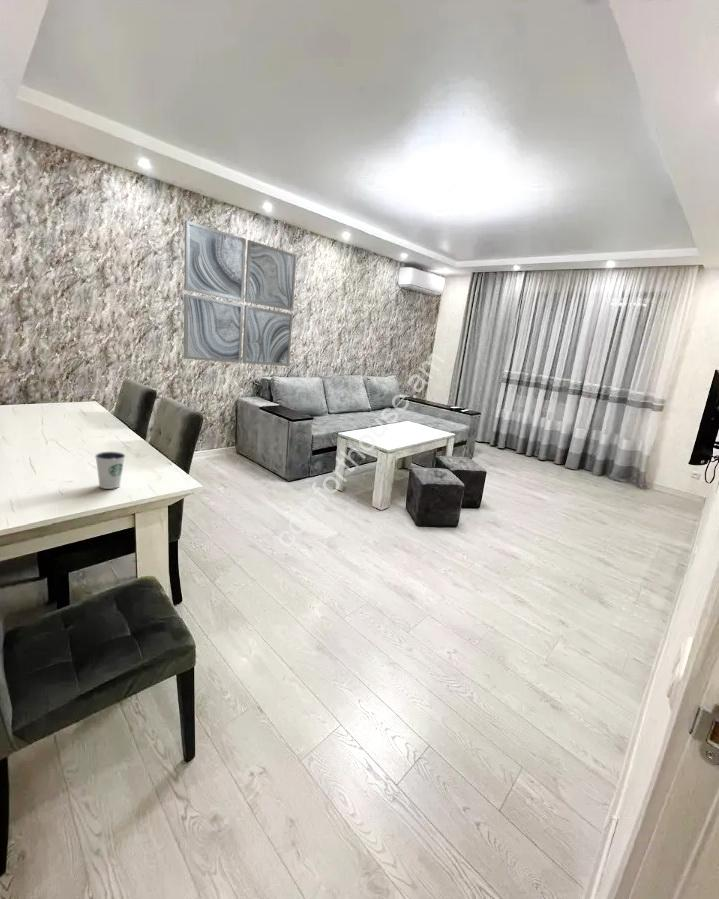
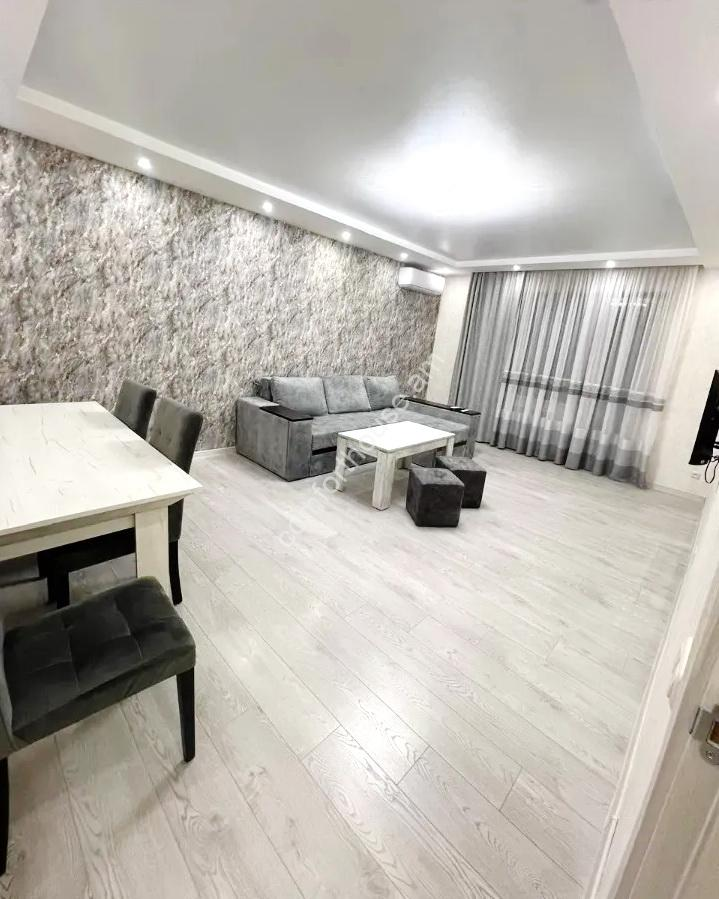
- wall art [183,219,298,367]
- dixie cup [94,451,126,490]
